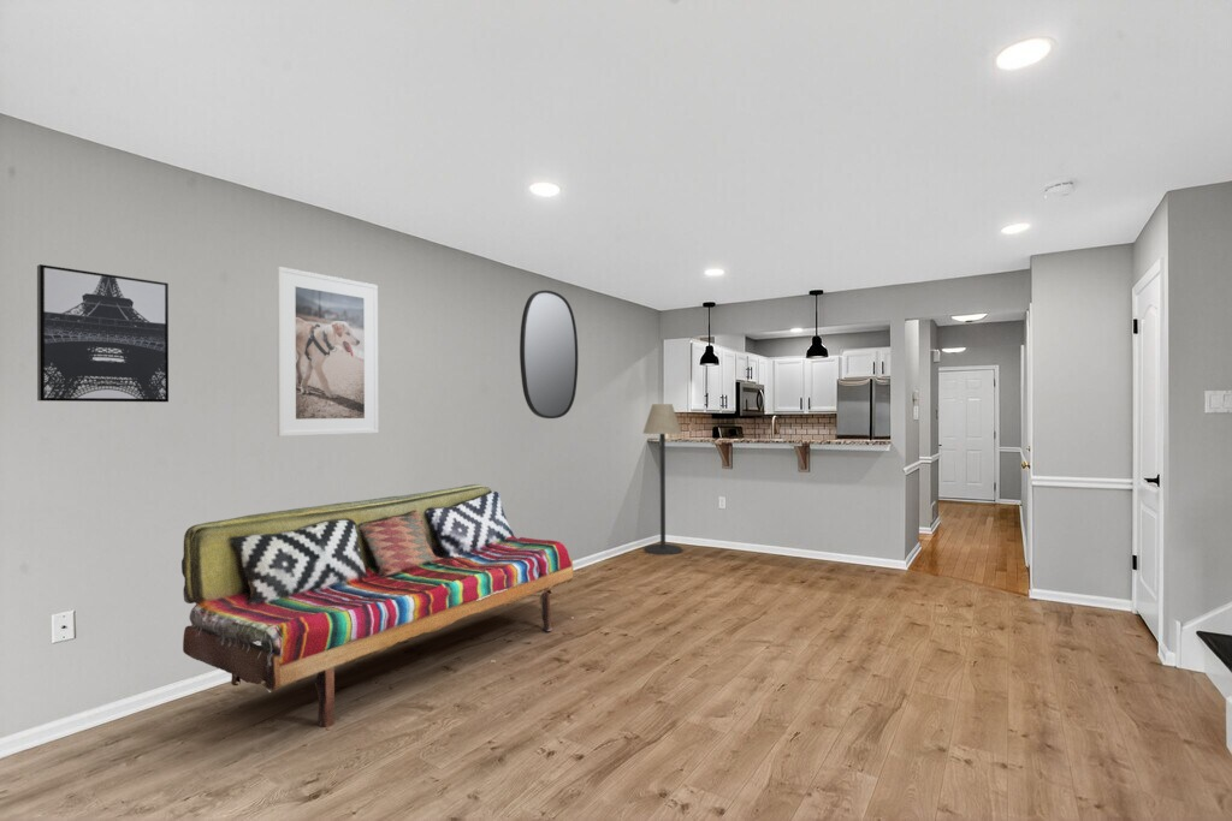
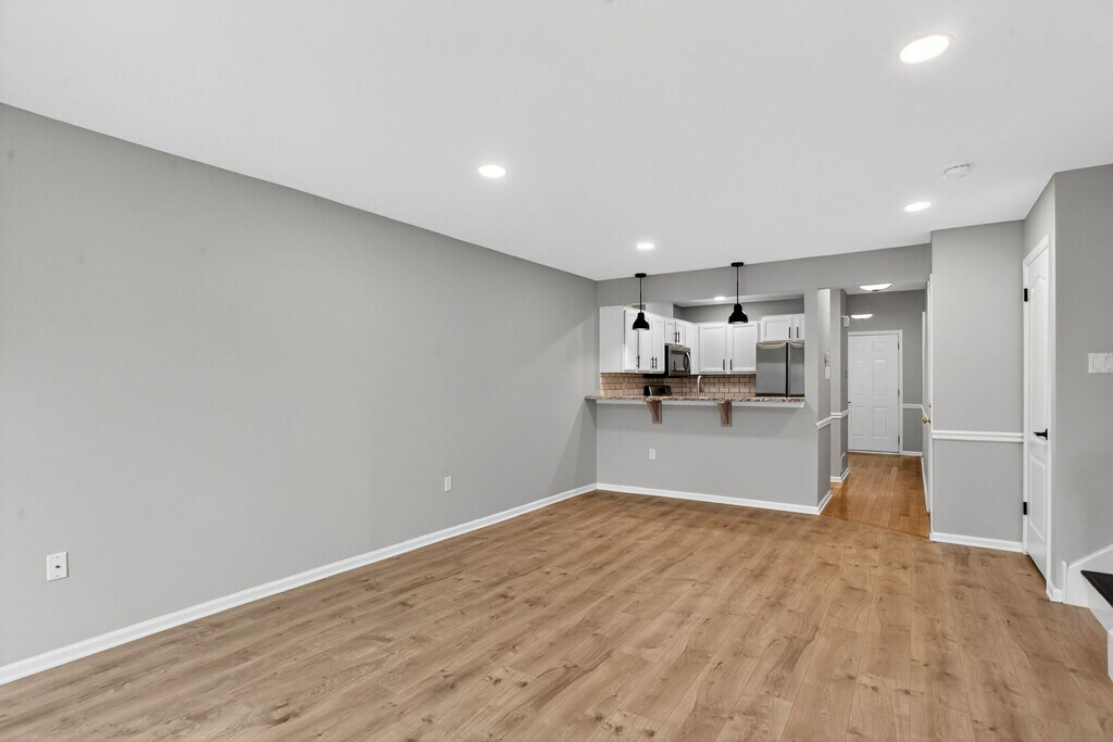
- home mirror [519,290,579,420]
- sofa [180,483,574,728]
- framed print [276,266,379,438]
- wall art [36,263,170,403]
- floor lamp [642,403,683,555]
